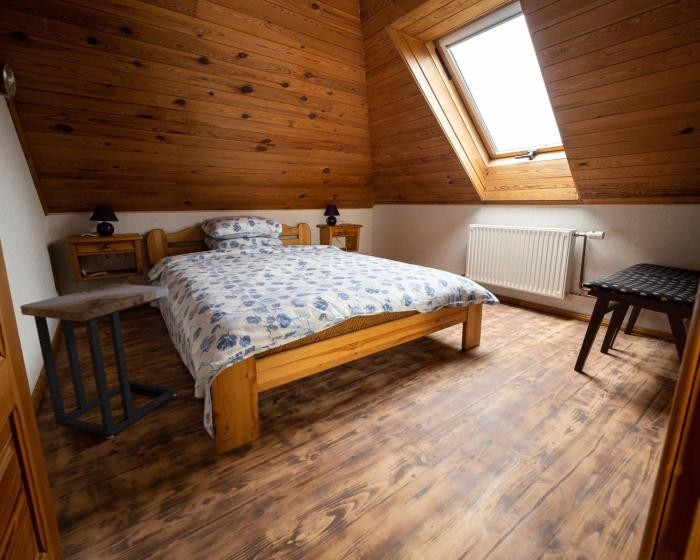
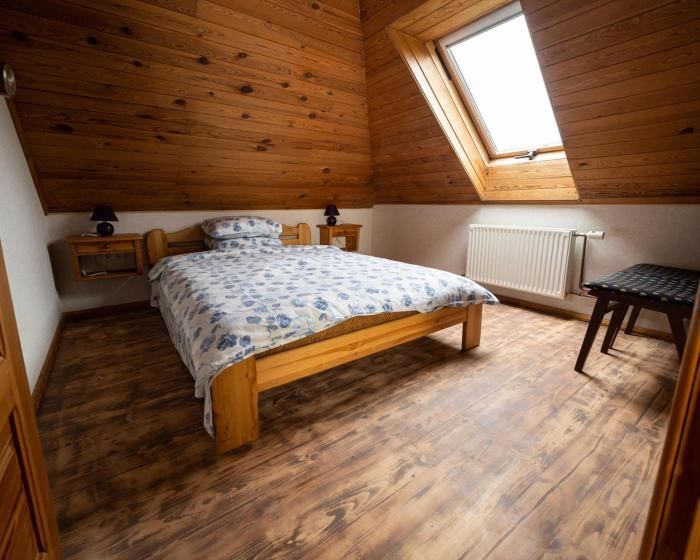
- side table [19,283,178,439]
